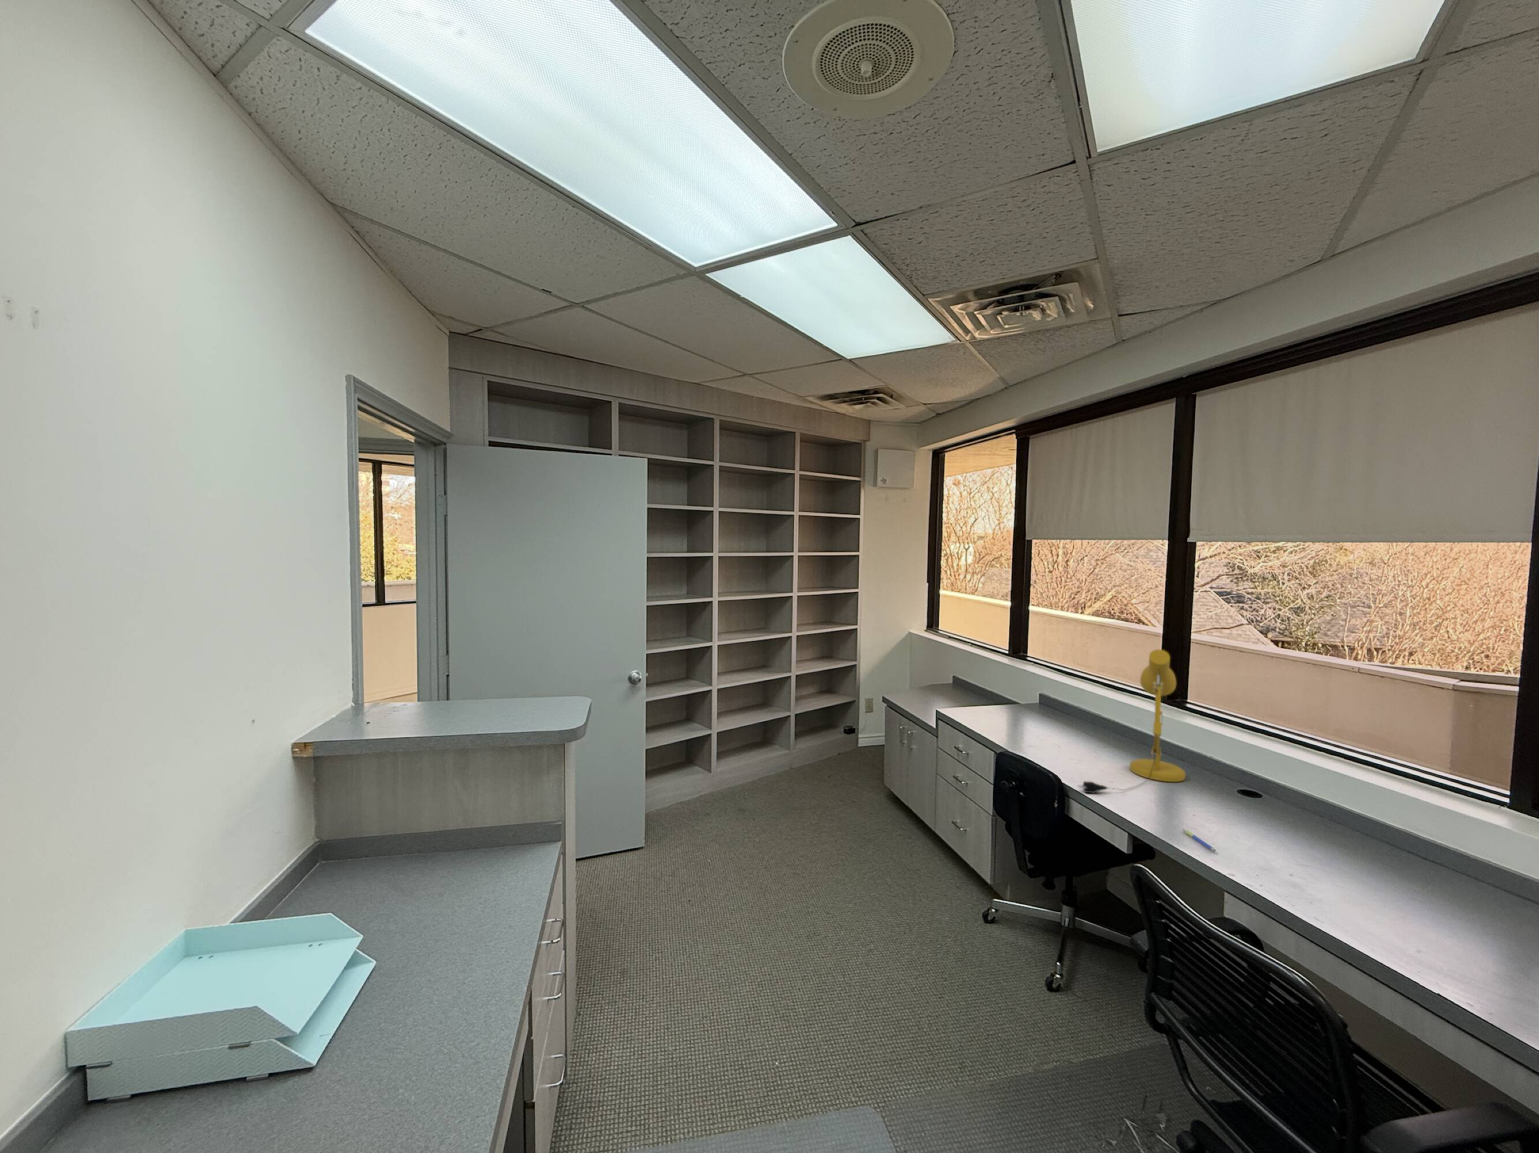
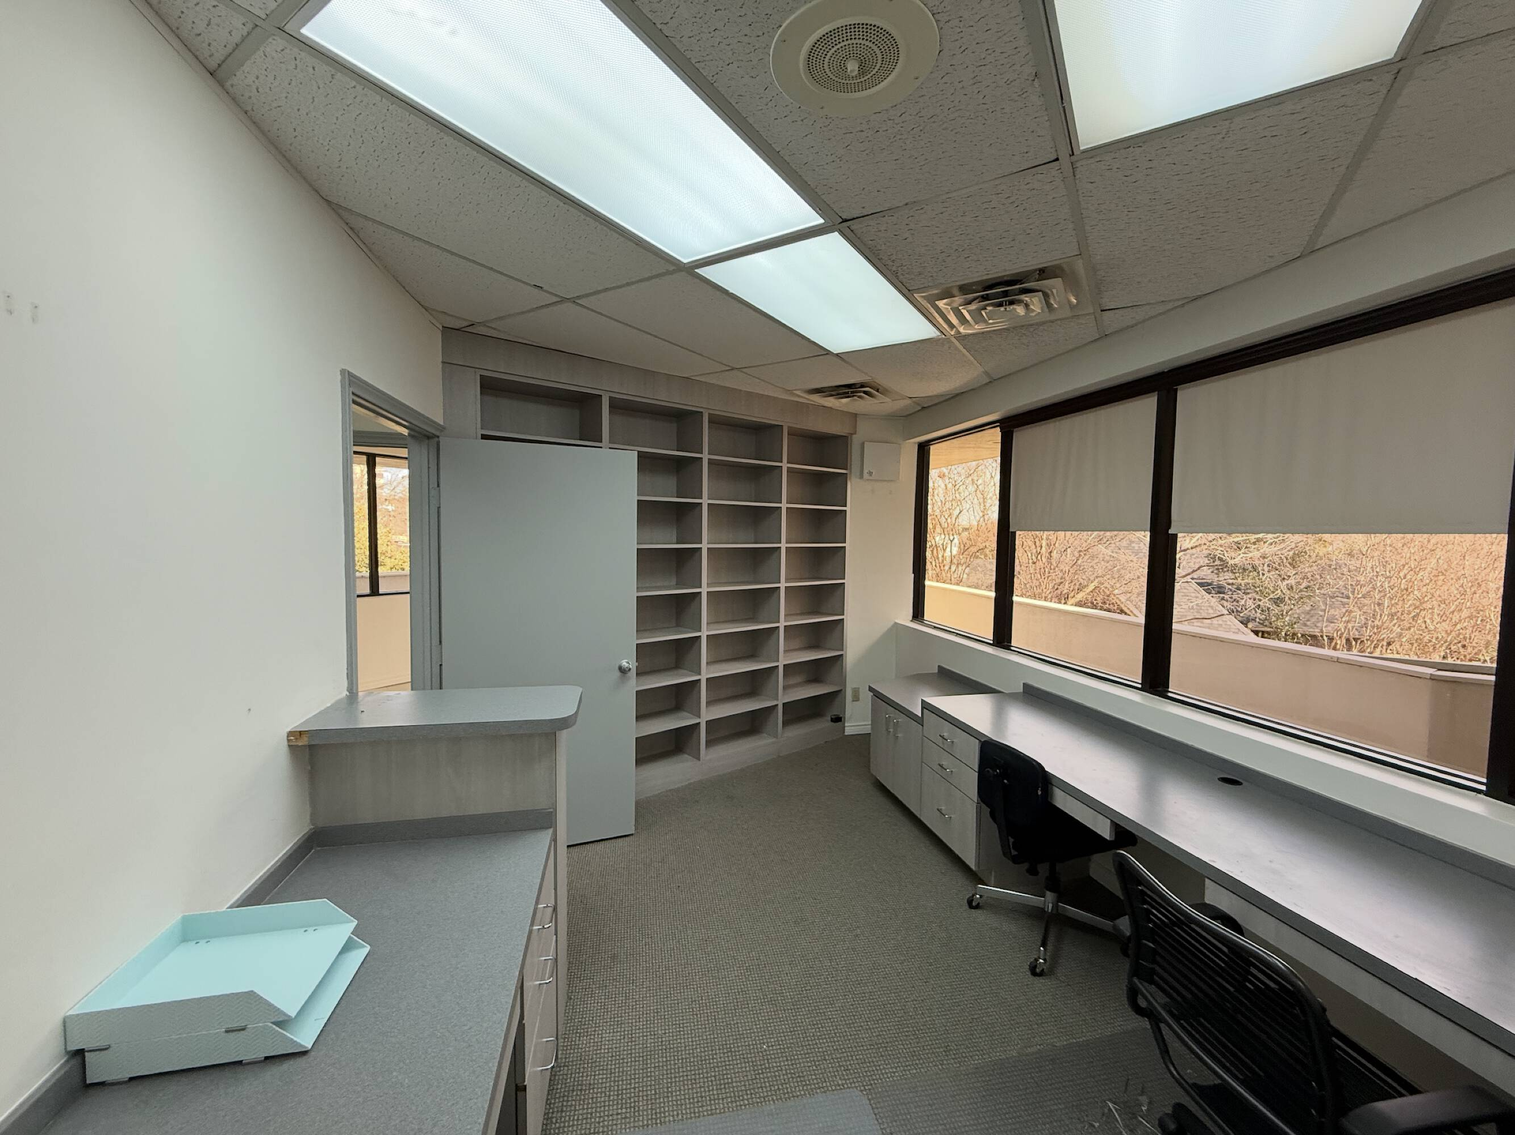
- pen [1182,828,1217,853]
- desk lamp [1077,649,1186,793]
